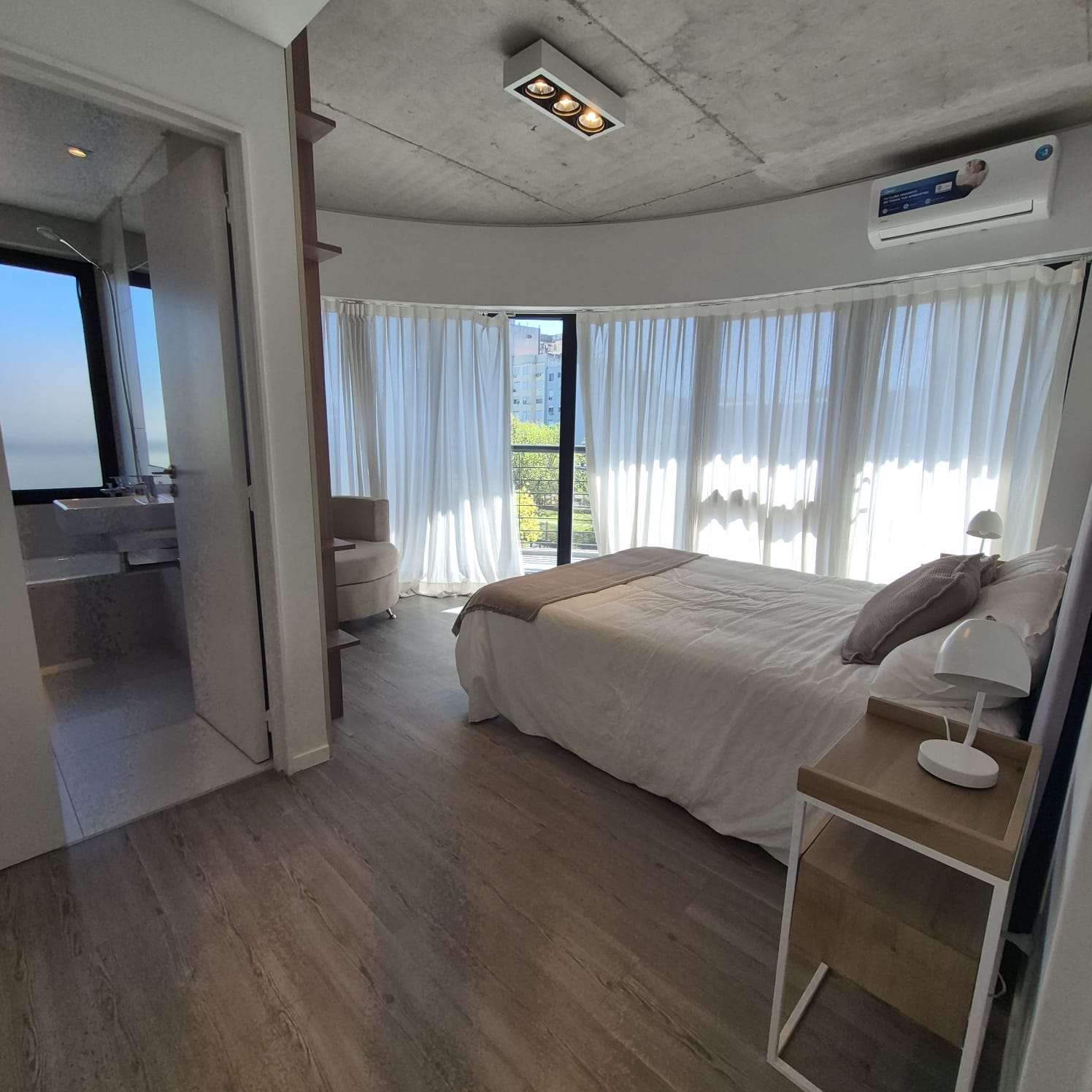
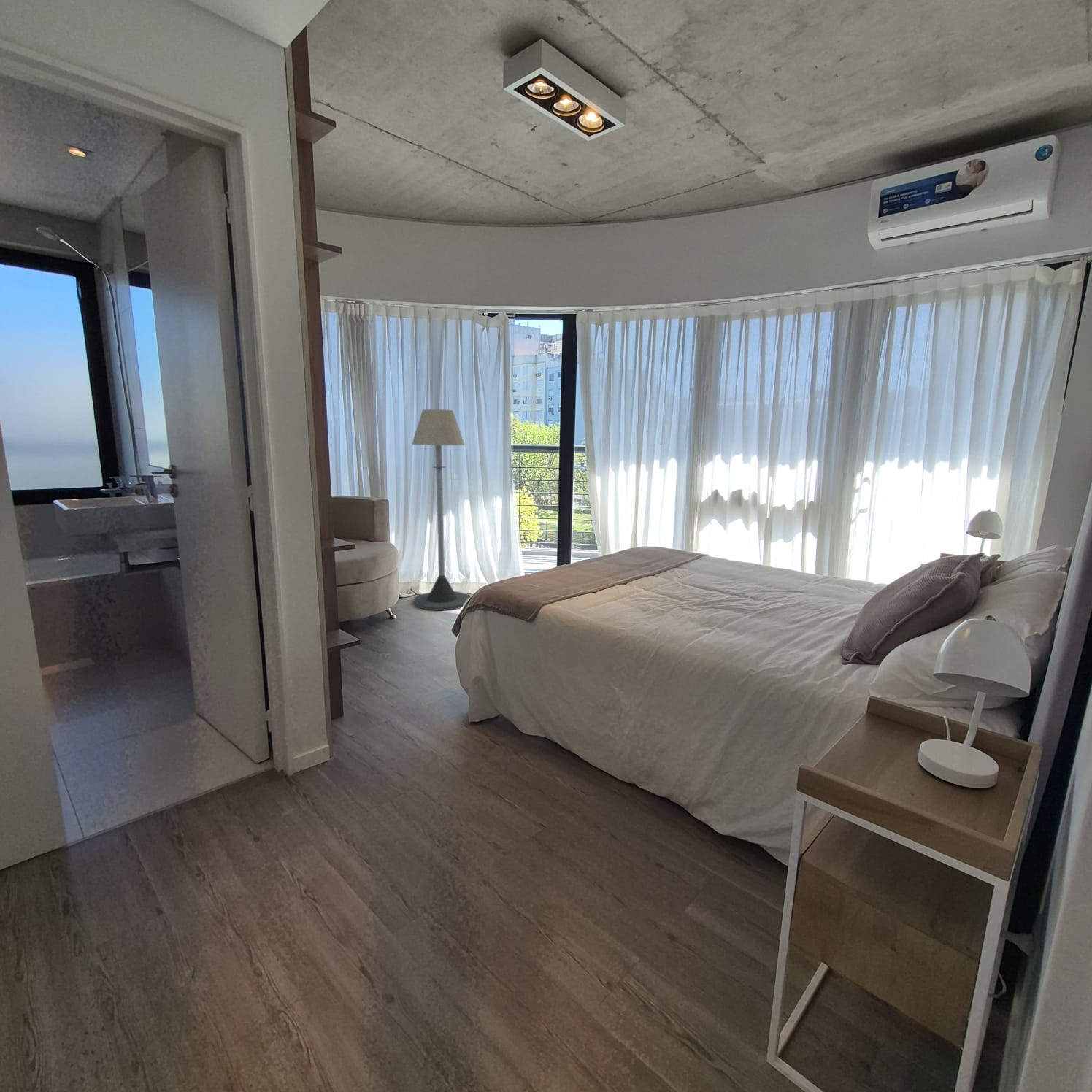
+ floor lamp [411,409,470,611]
